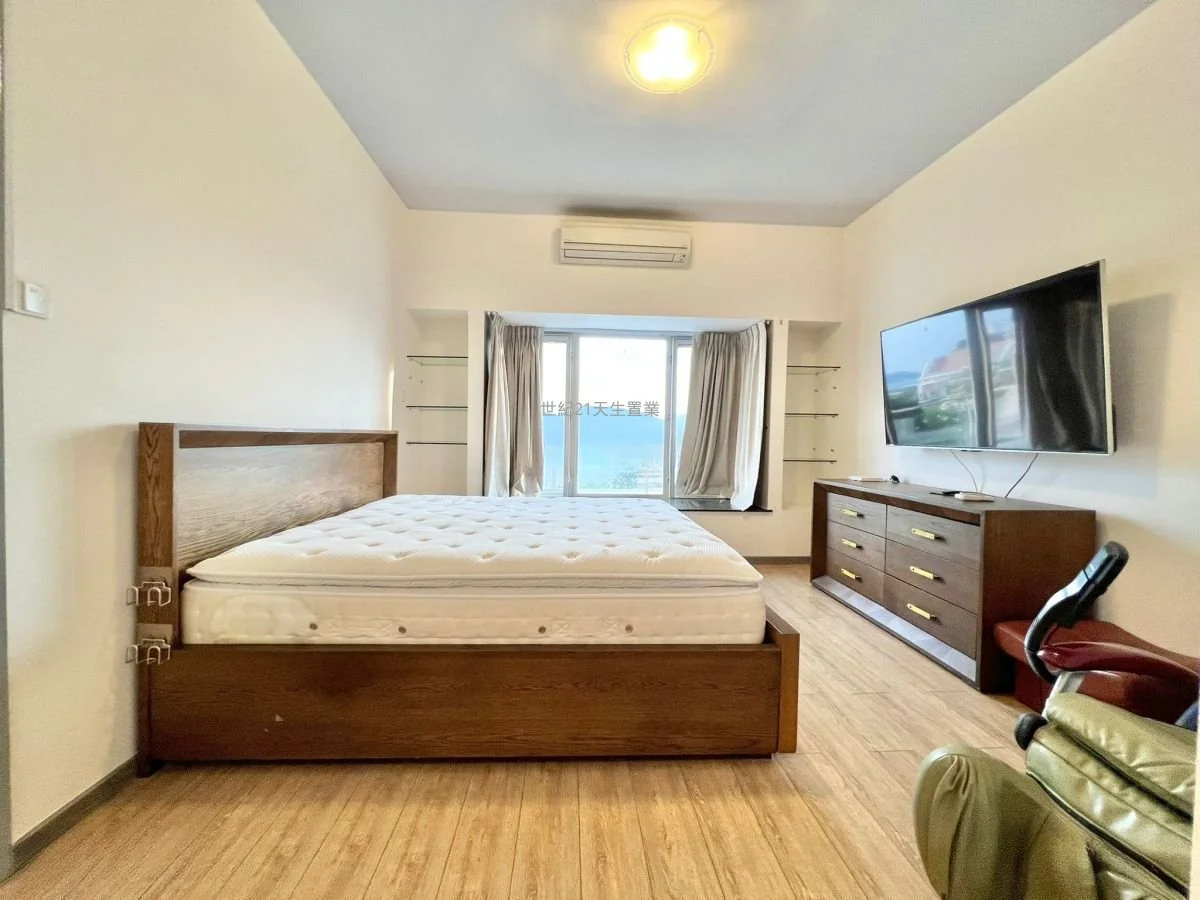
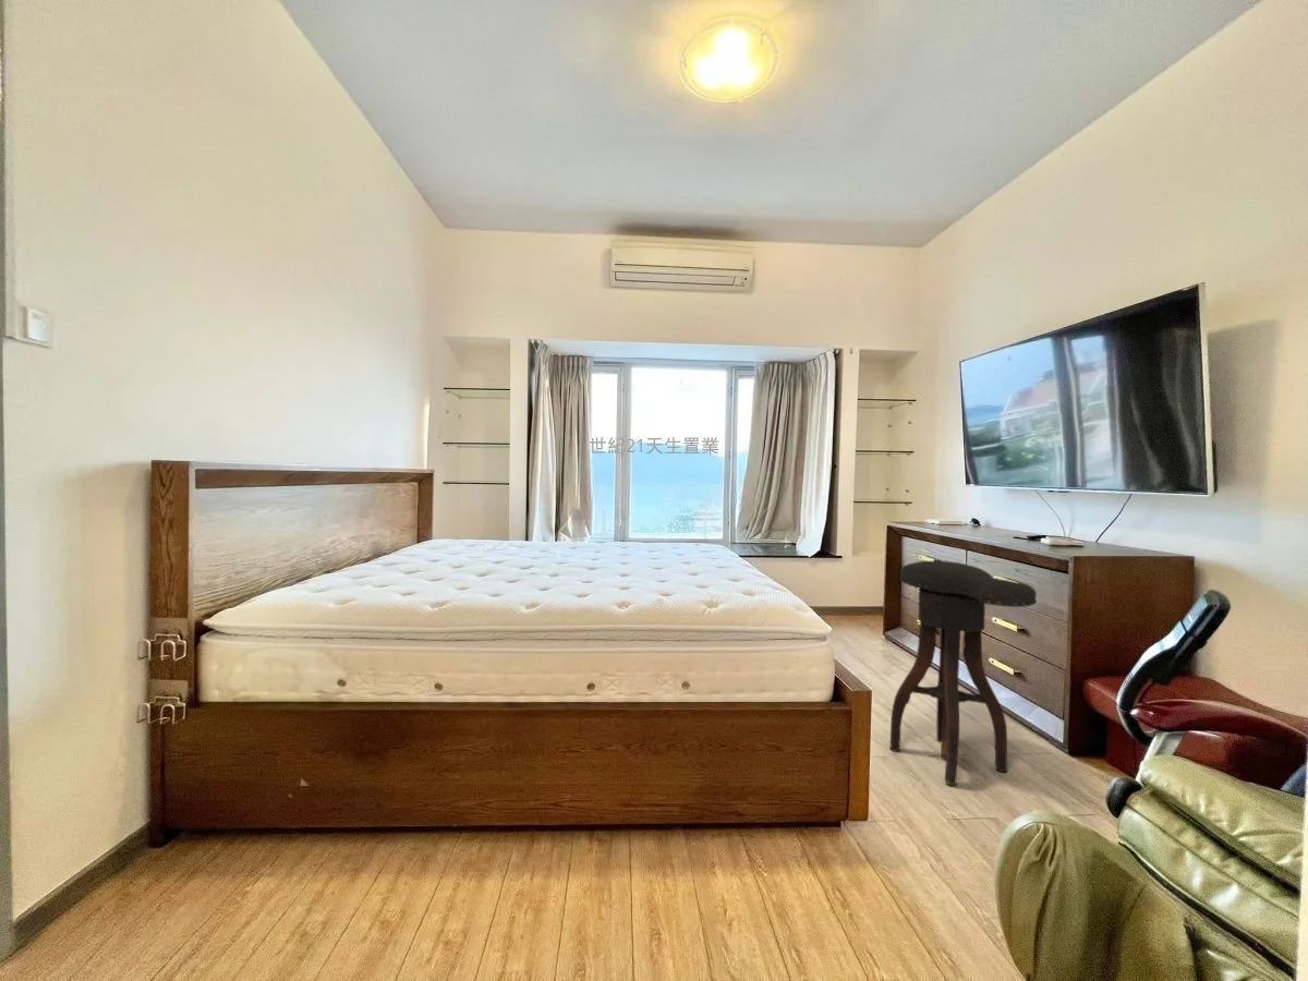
+ stool [889,560,1038,787]
